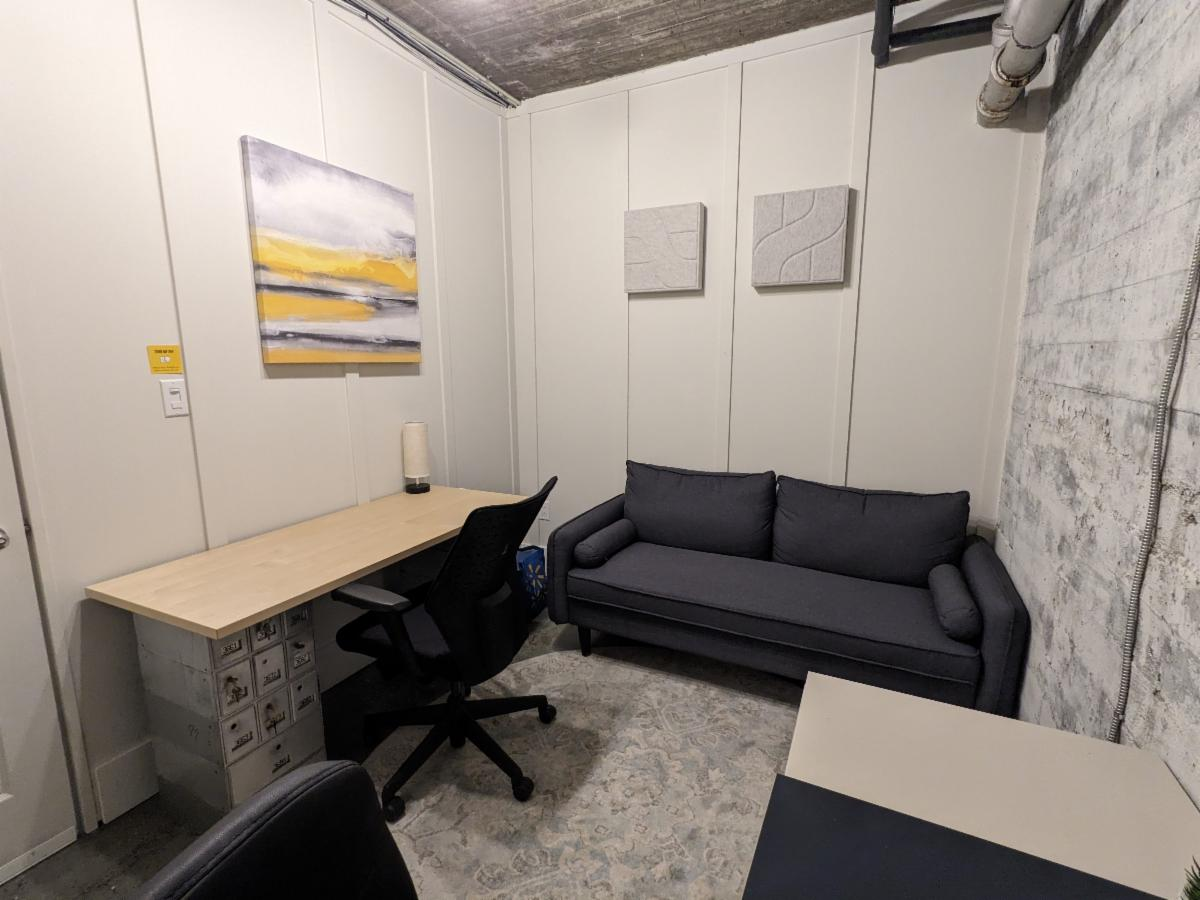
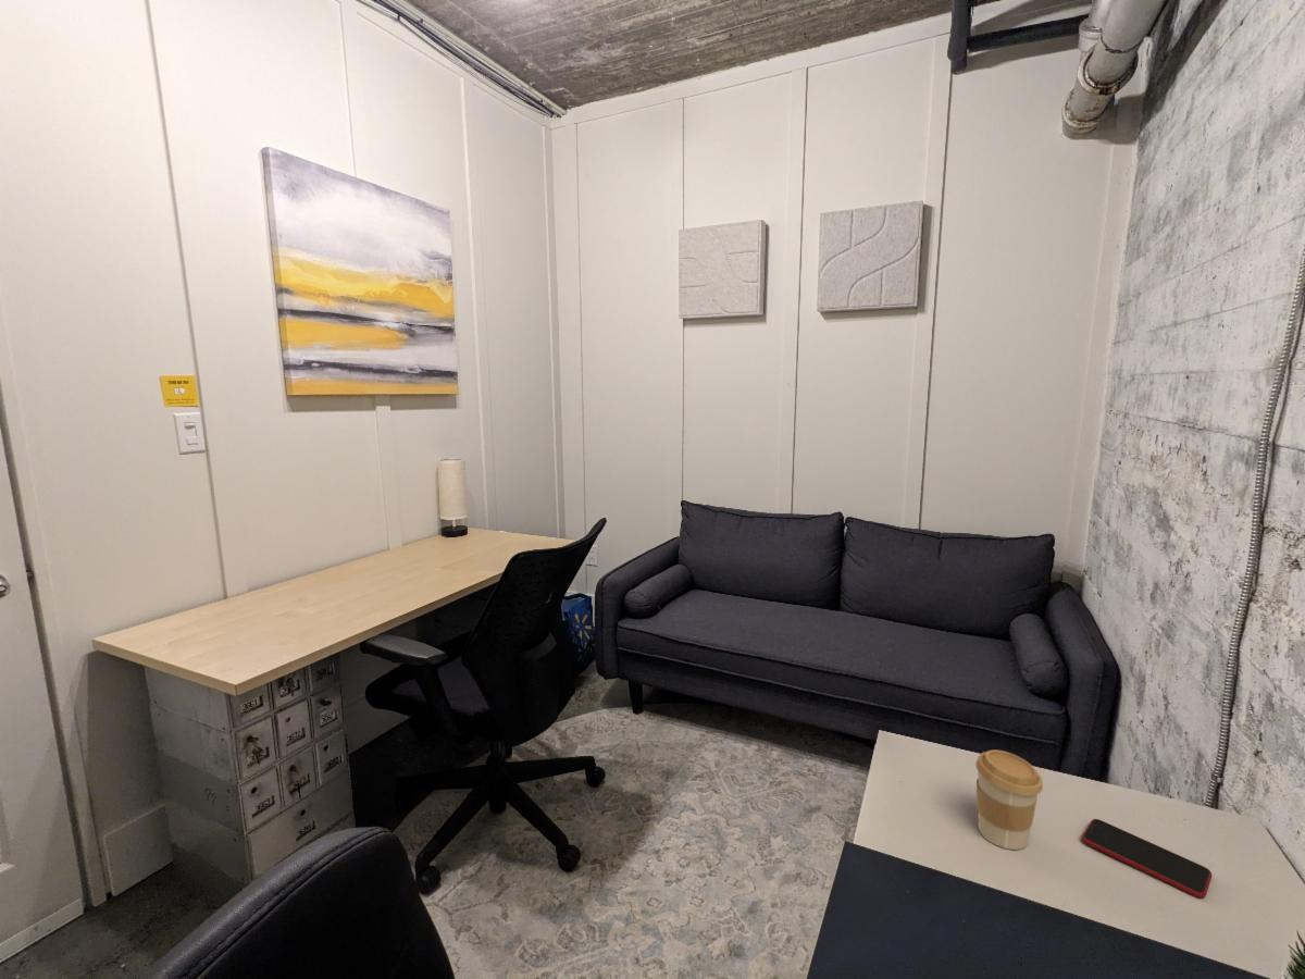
+ smartphone [1081,818,1213,899]
+ coffee cup [974,749,1044,851]
